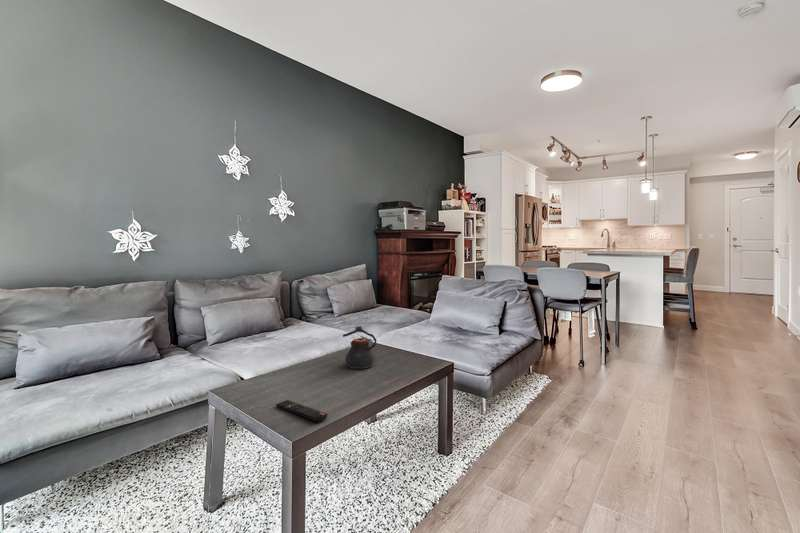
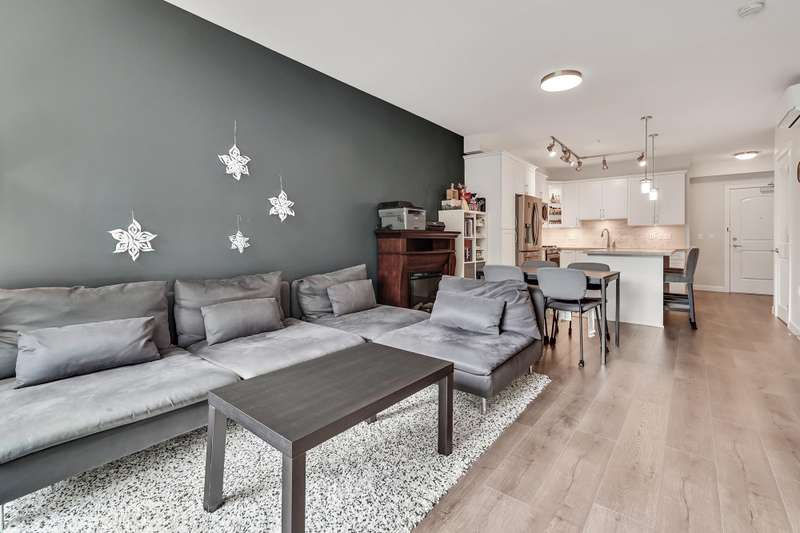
- remote control [275,399,329,423]
- teapot [342,325,377,370]
